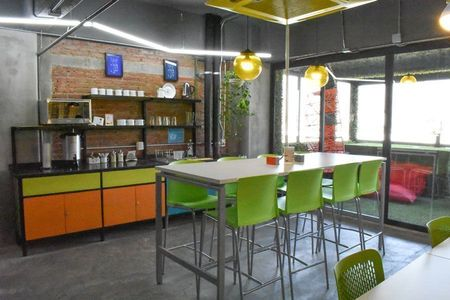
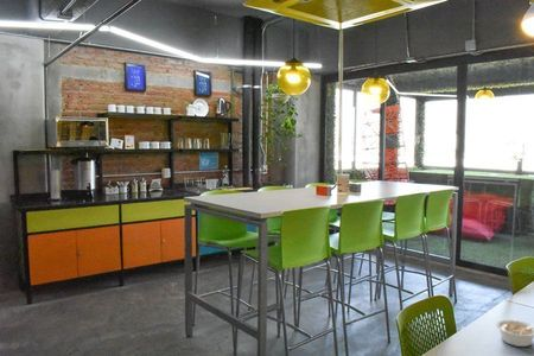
+ legume [495,318,534,348]
